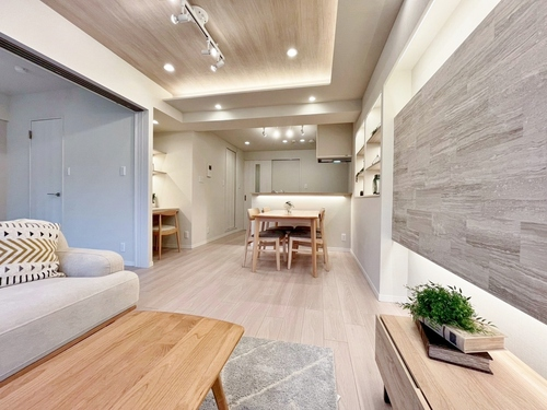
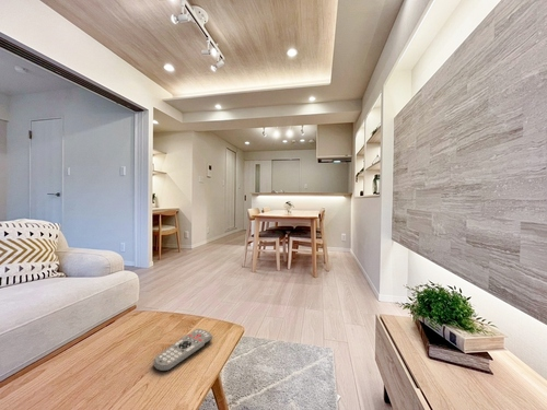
+ remote control [152,328,213,372]
